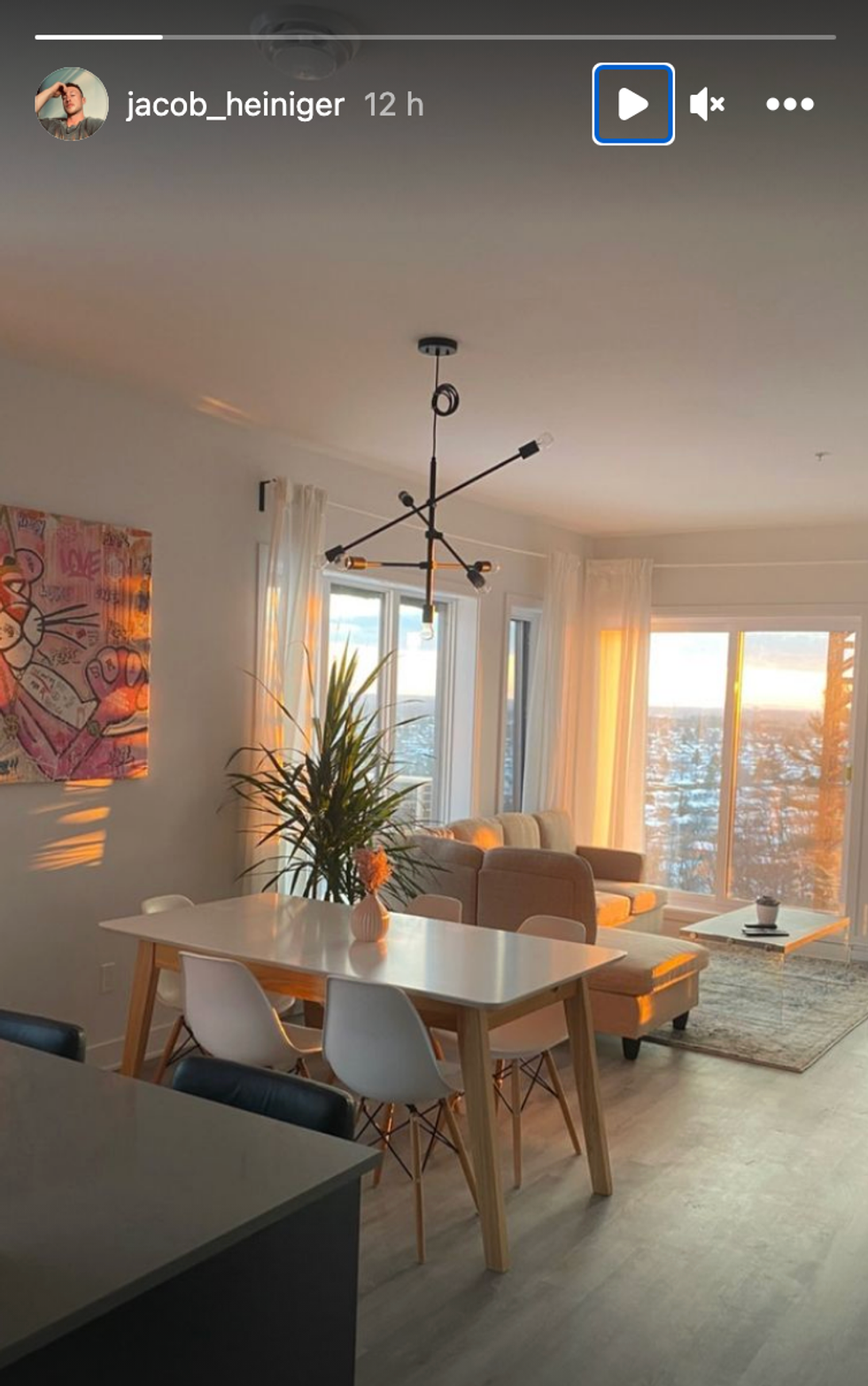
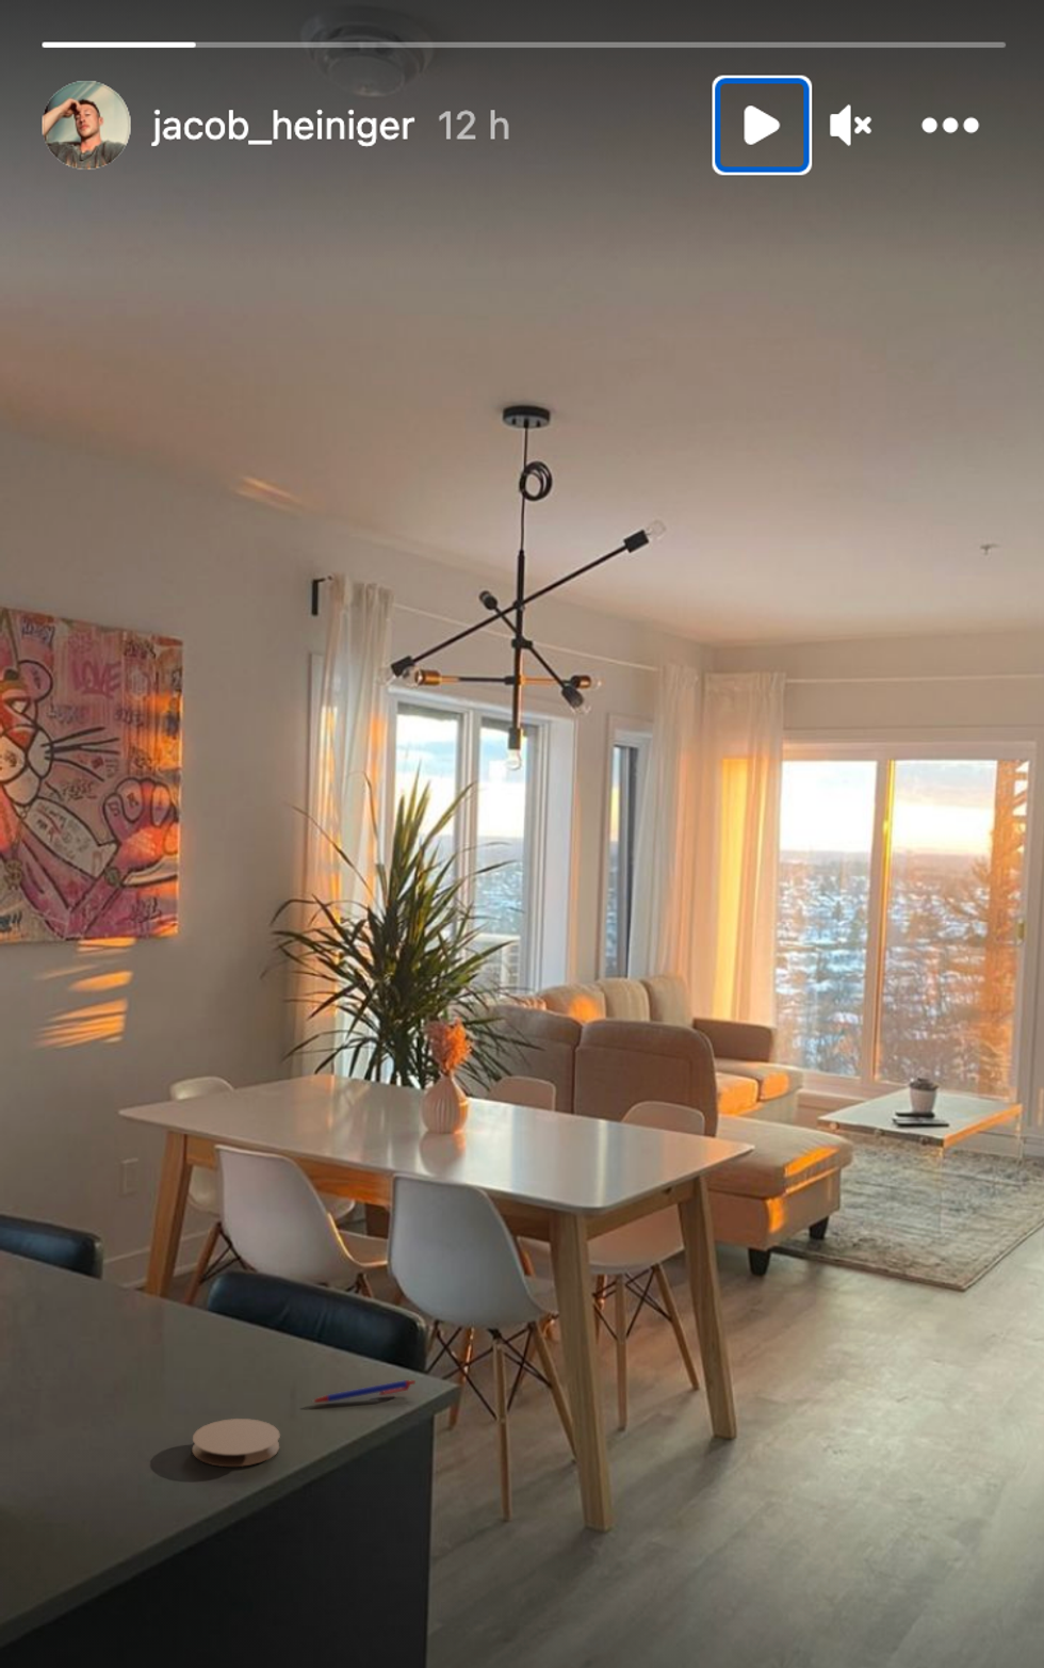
+ coaster [191,1418,281,1468]
+ pen [312,1379,416,1403]
